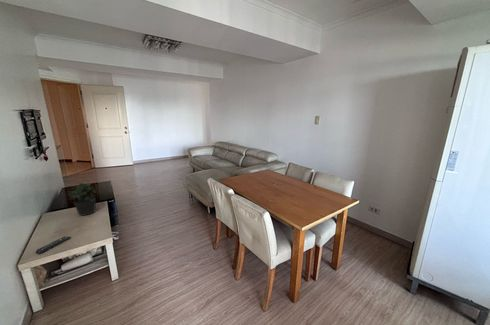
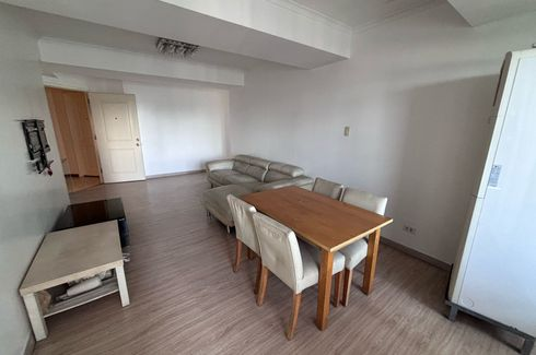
- potted plant [67,182,97,217]
- remote control [35,235,72,255]
